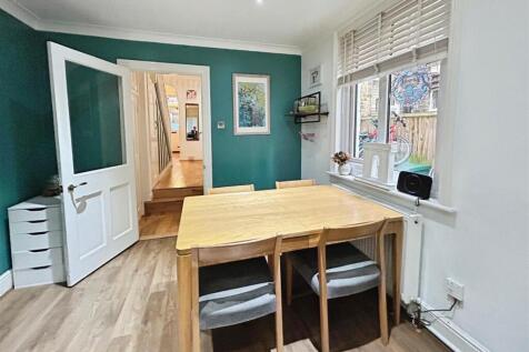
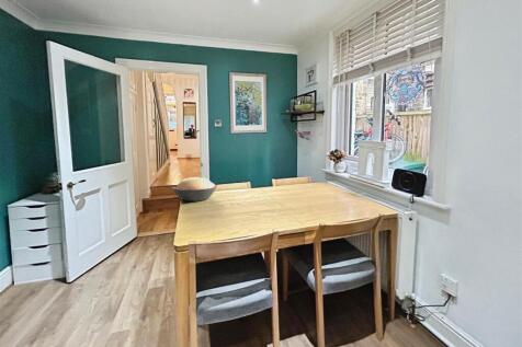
+ decorative bowl [171,176,218,203]
